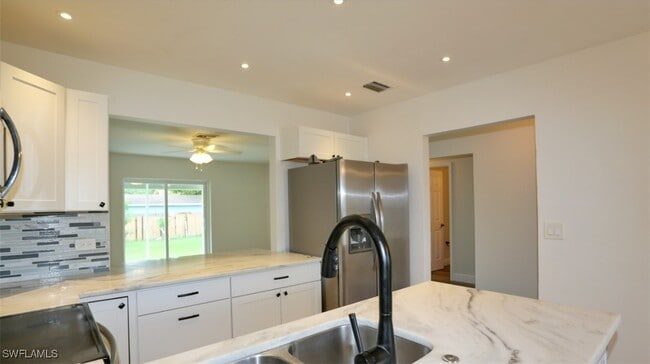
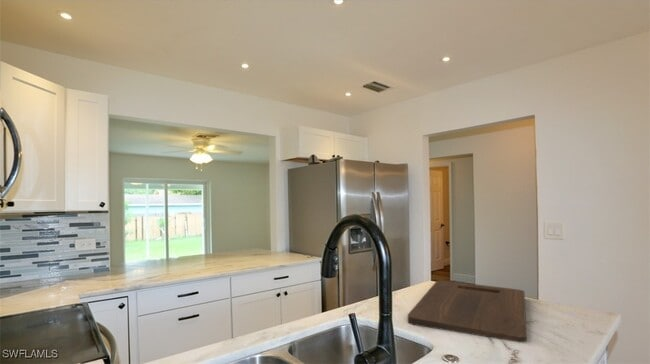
+ cutting board [407,279,528,343]
